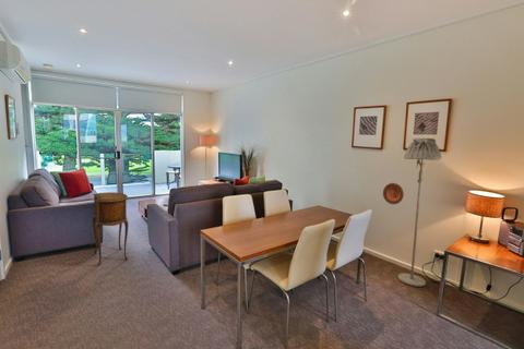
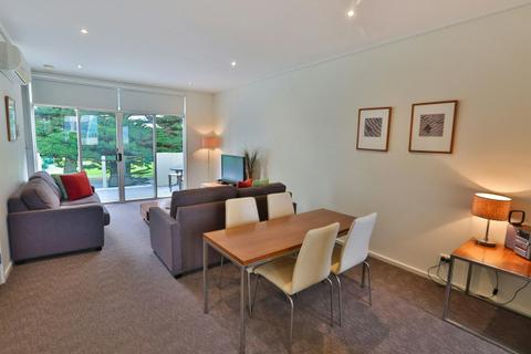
- decorative plate [382,182,405,205]
- floor lamp [397,137,443,288]
- side table [92,191,130,266]
